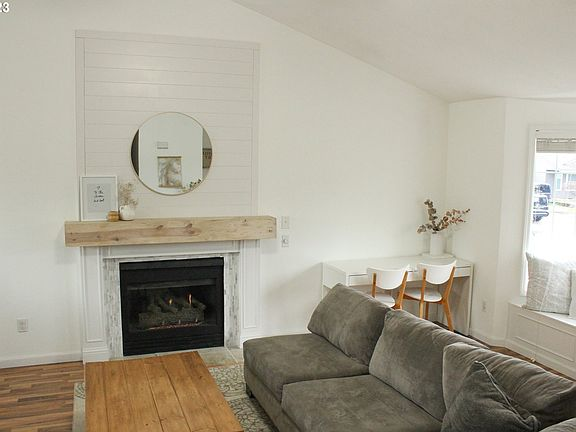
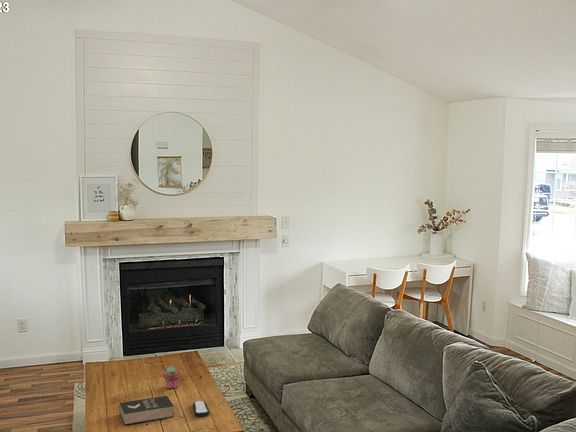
+ potted succulent [162,365,181,390]
+ remote control [192,400,210,418]
+ book [119,395,175,426]
